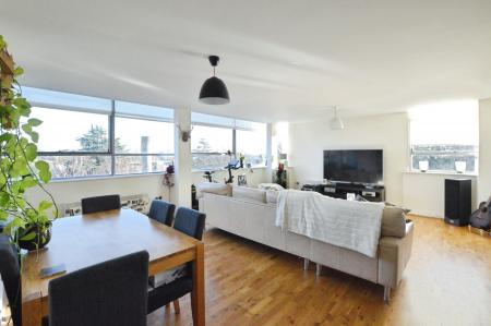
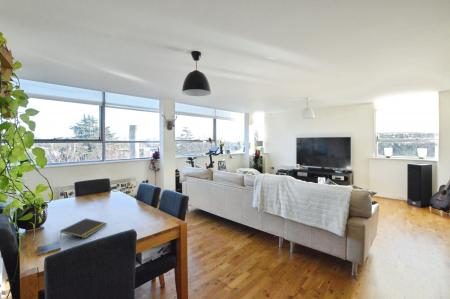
+ notepad [59,218,108,239]
